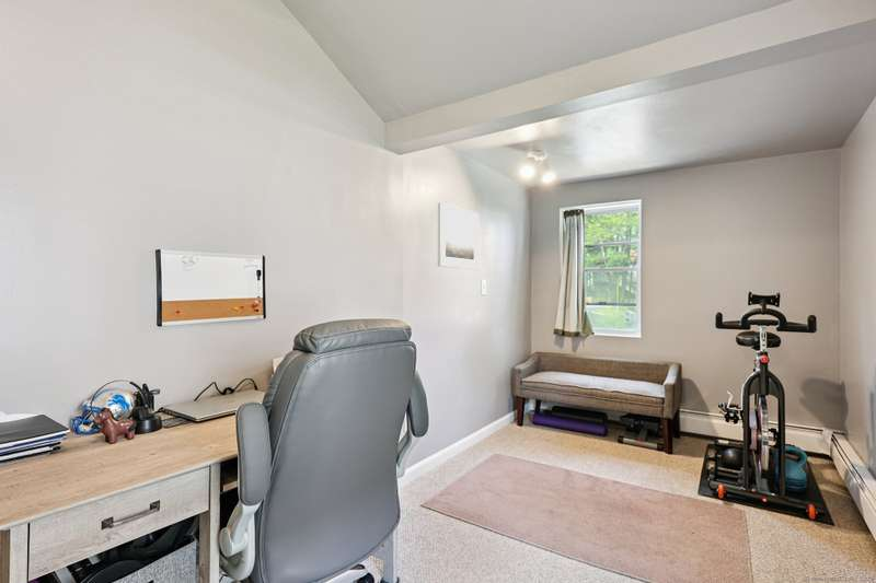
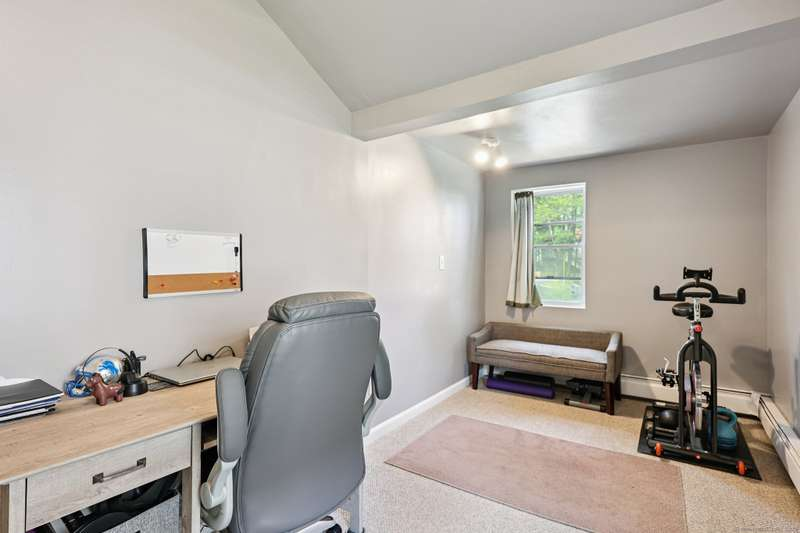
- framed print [437,202,481,271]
